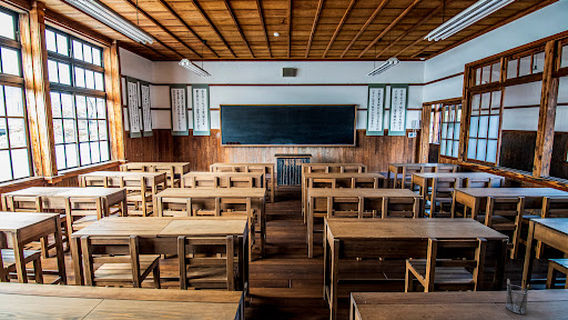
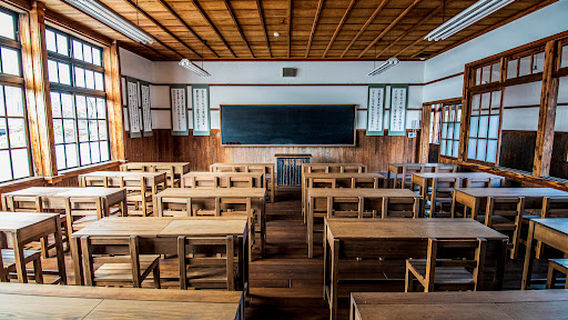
- pencil holder [504,278,530,316]
